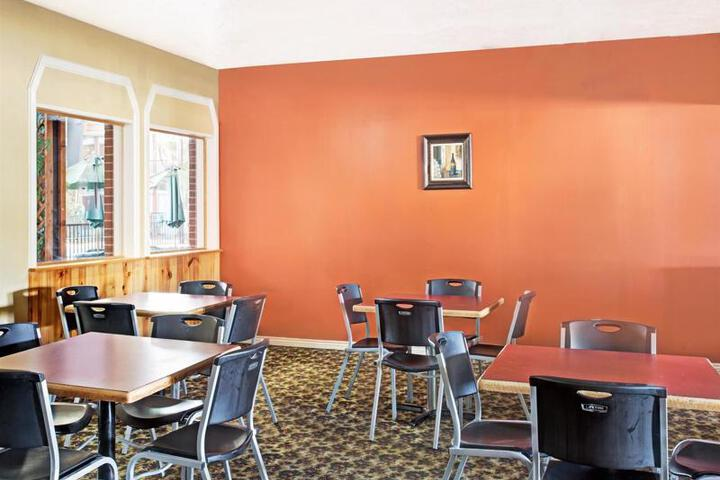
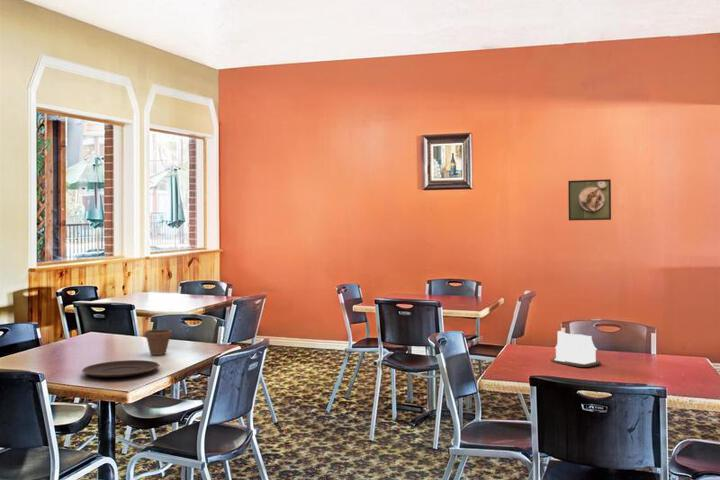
+ plate [81,359,160,378]
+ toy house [550,330,602,368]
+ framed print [567,178,612,222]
+ flower pot [144,328,173,356]
